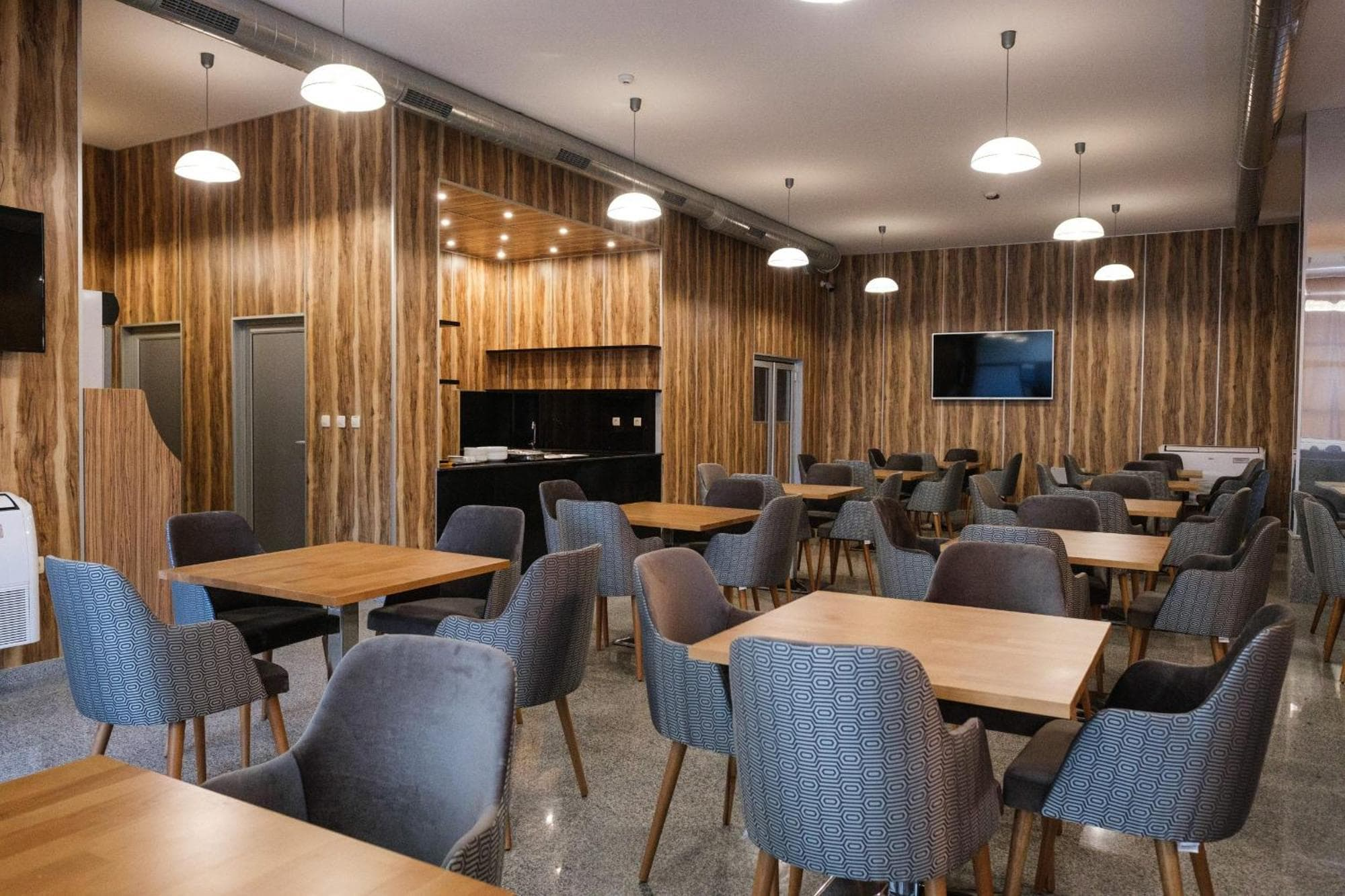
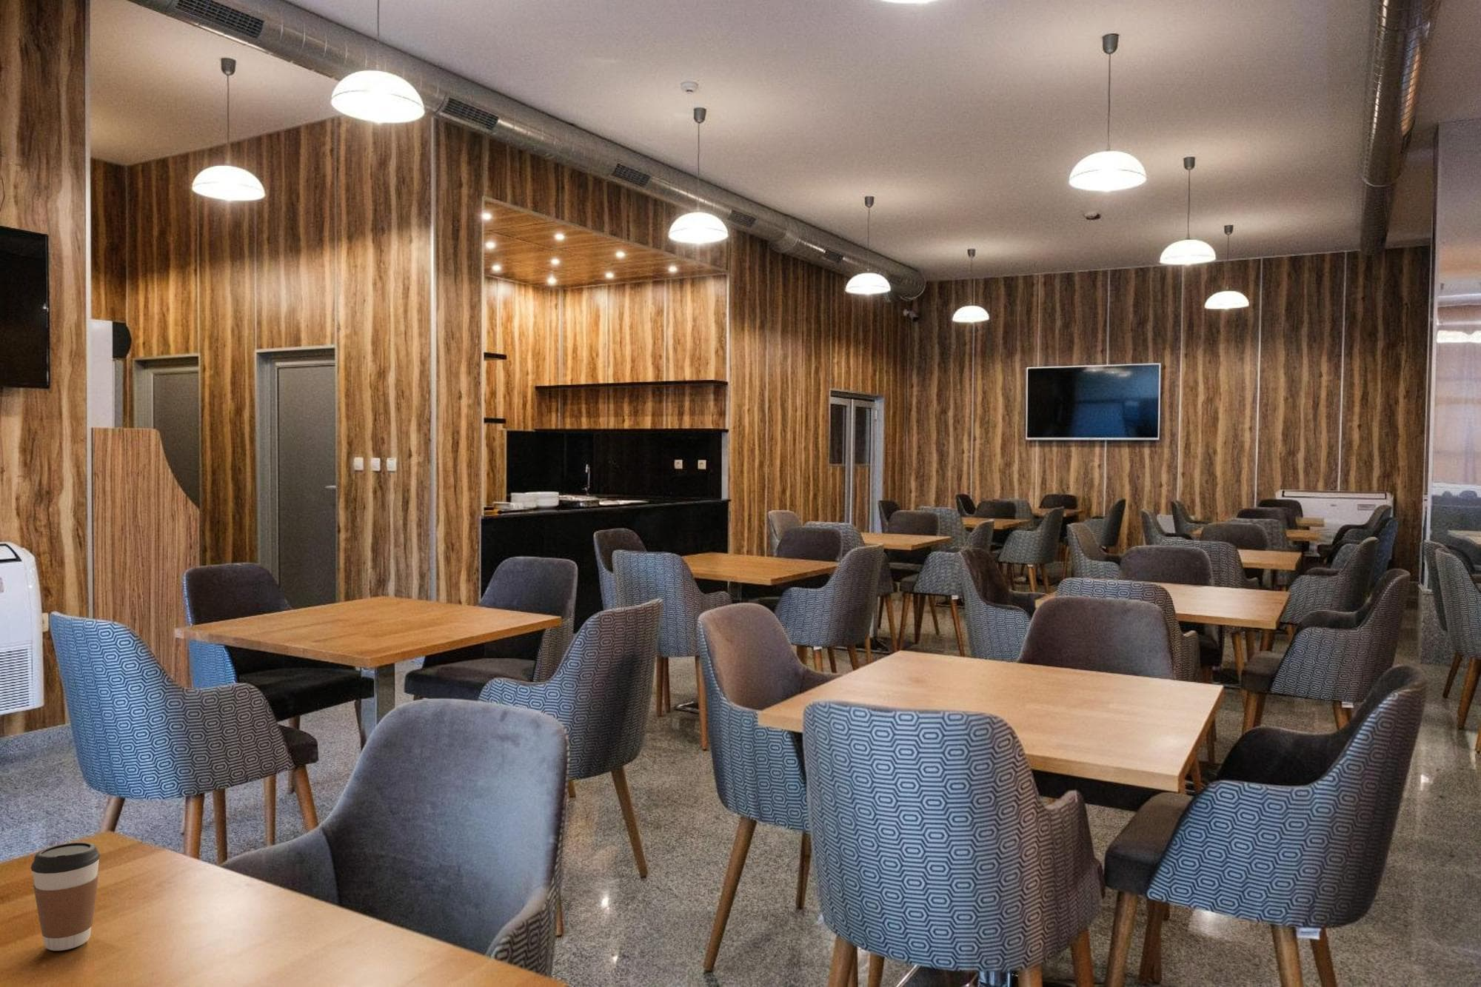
+ coffee cup [30,842,101,952]
